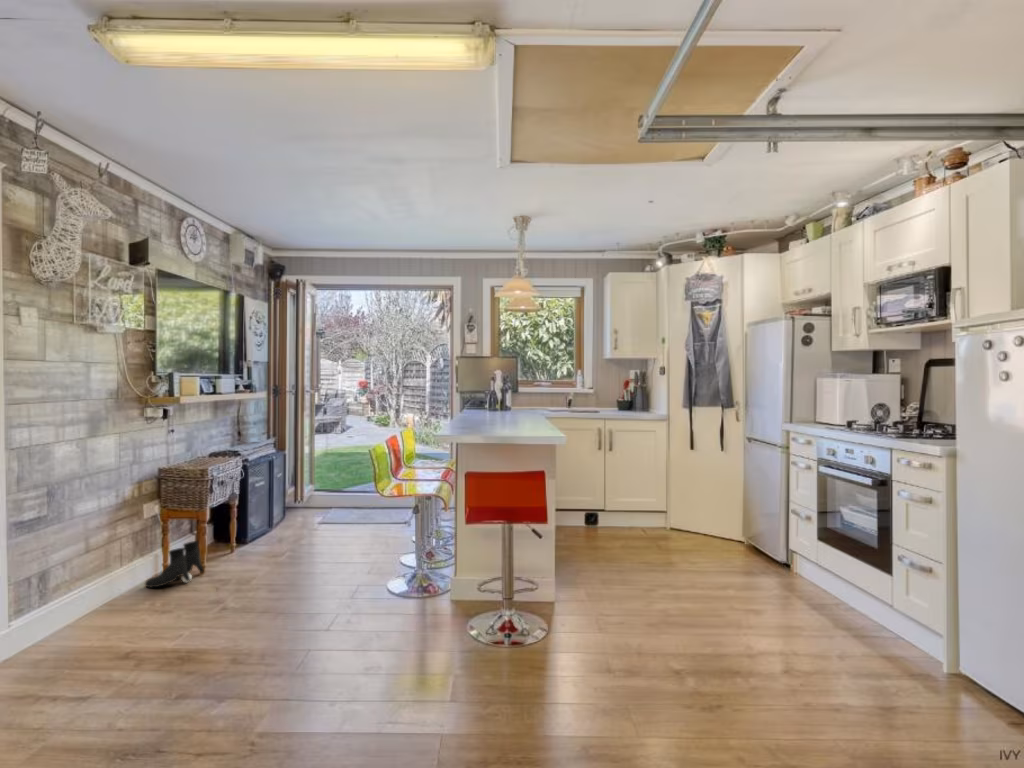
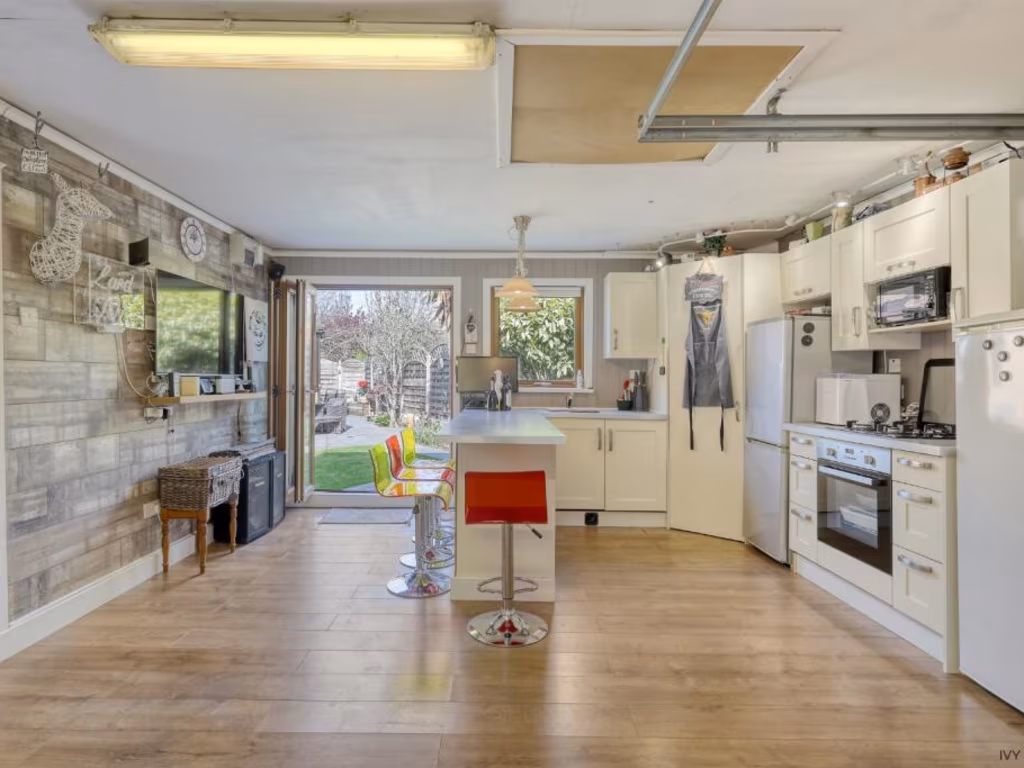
- boots [144,540,205,588]
